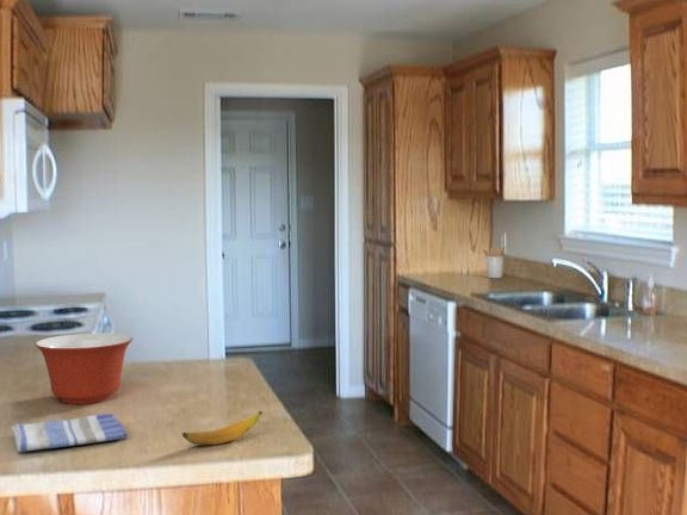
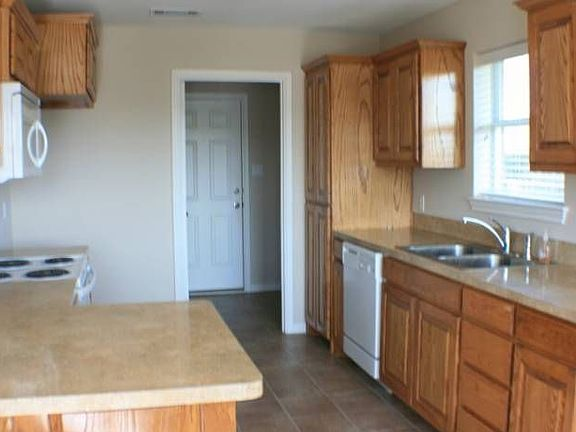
- mixing bowl [33,333,134,405]
- dish towel [10,412,129,453]
- banana [181,410,264,446]
- utensil holder [482,246,506,279]
